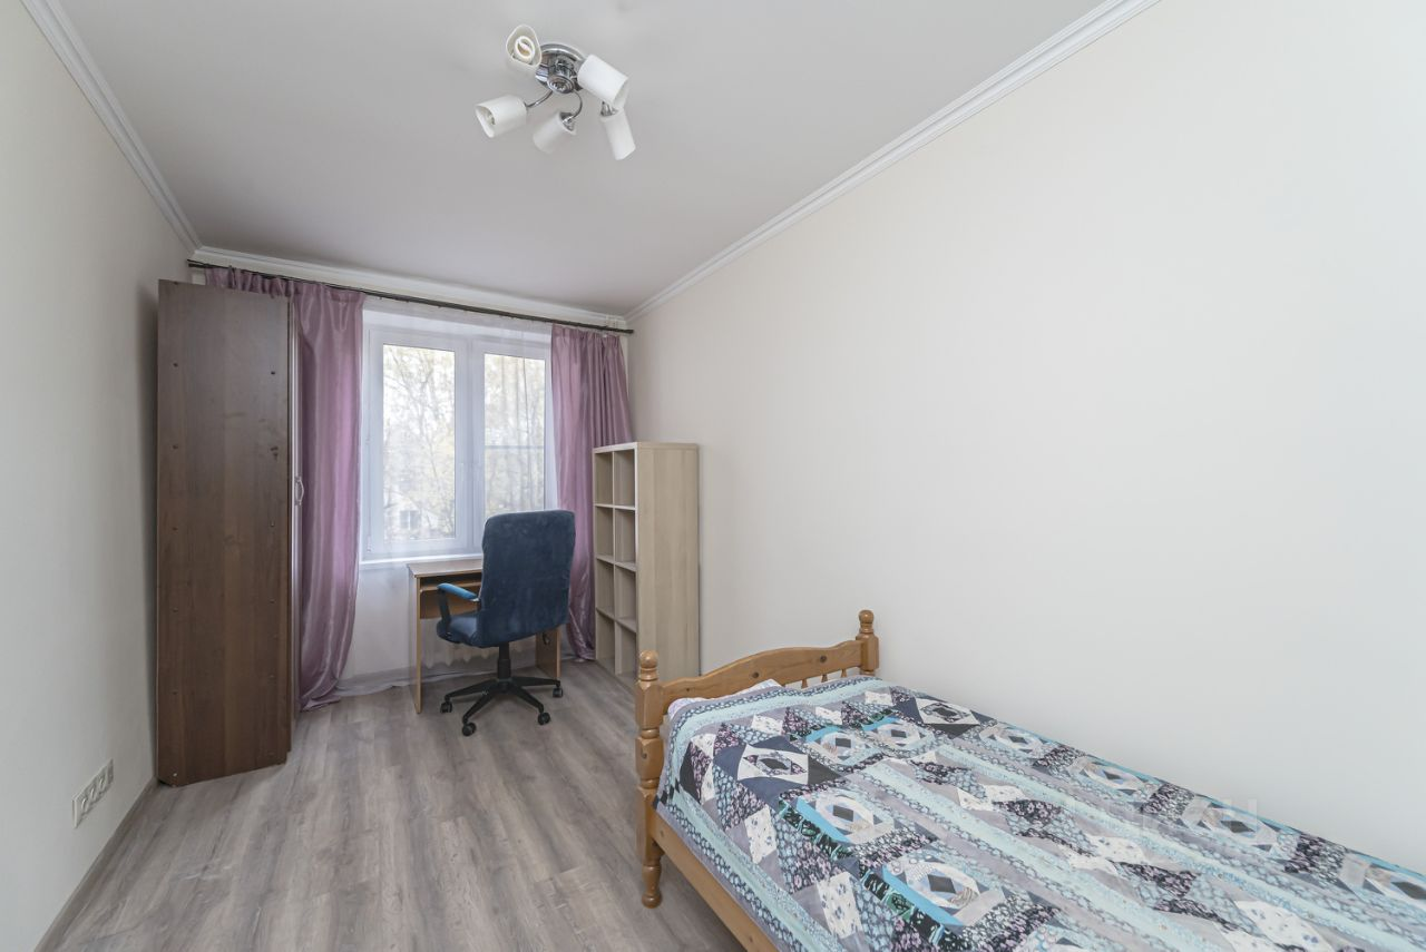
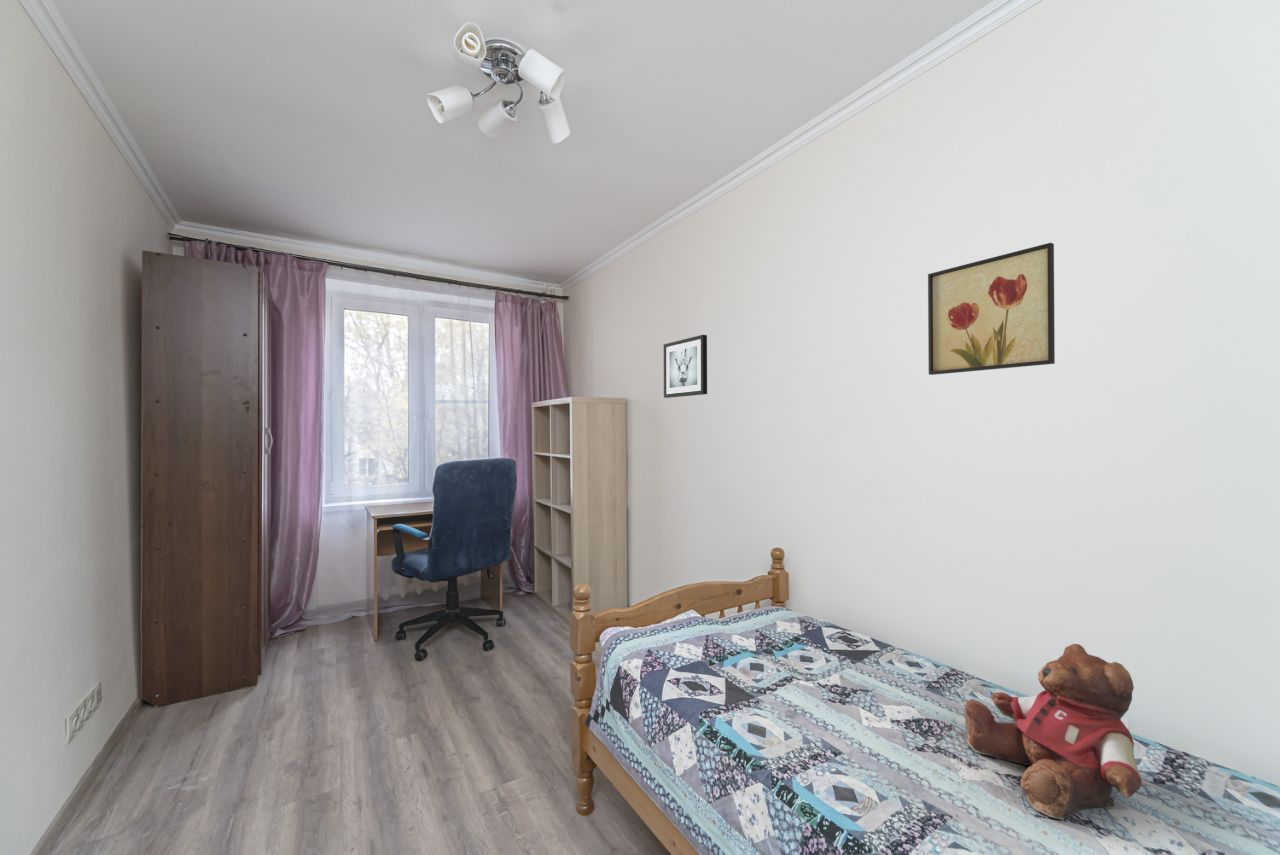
+ wall art [663,334,708,399]
+ wall art [927,242,1056,376]
+ teddy bear [964,643,1142,821]
